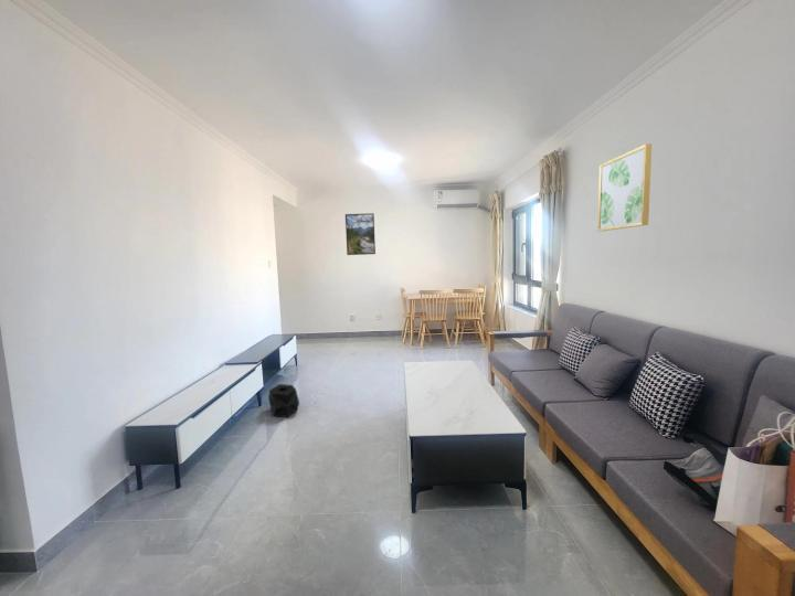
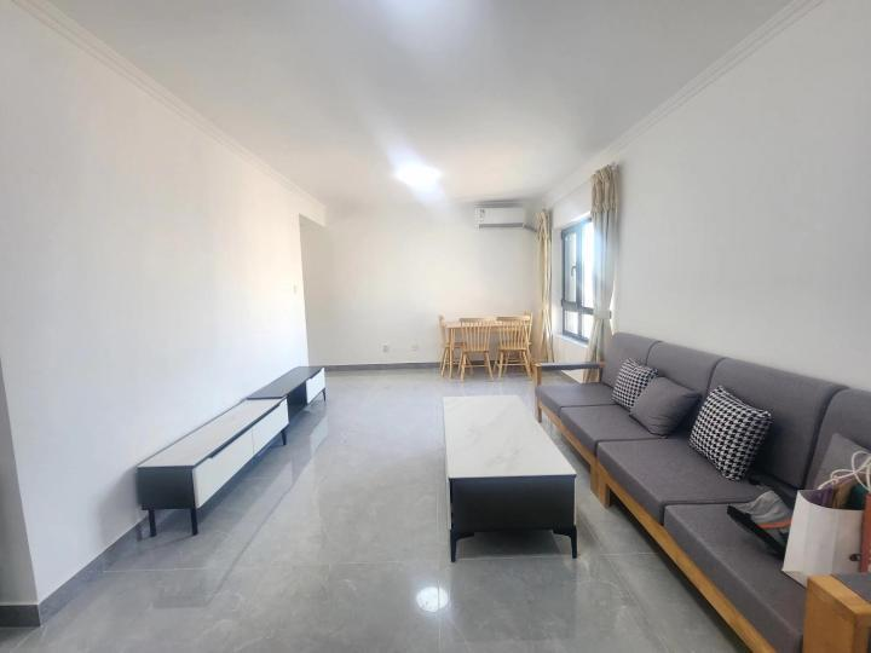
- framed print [344,212,377,256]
- speaker [267,383,300,418]
- wall art [596,142,653,232]
